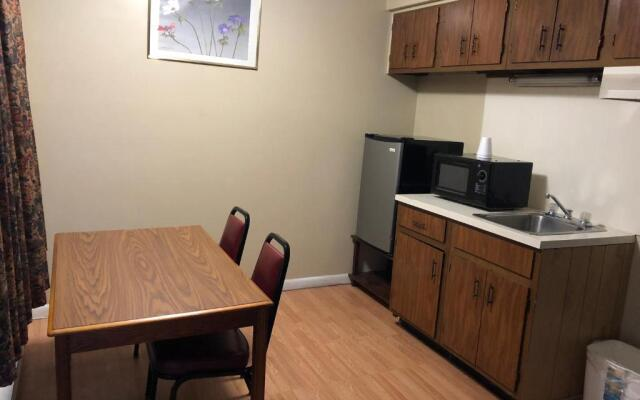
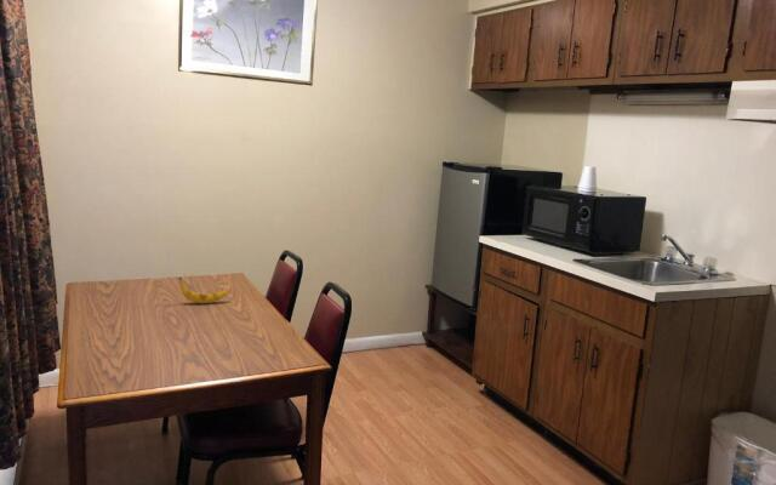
+ banana [178,276,230,304]
